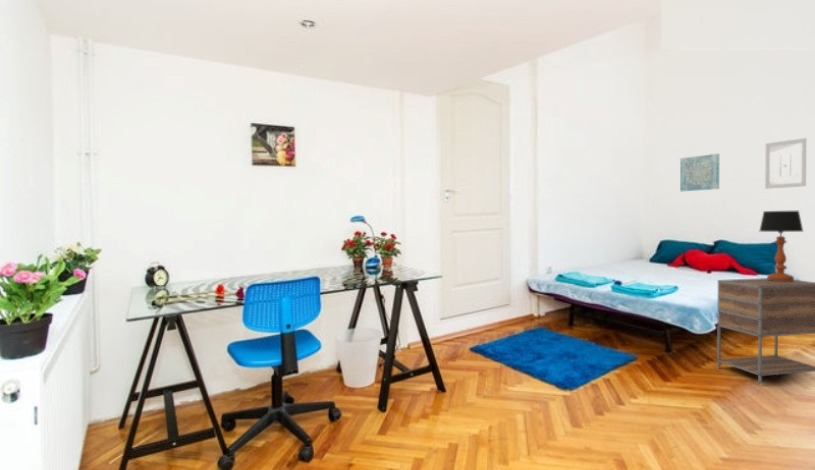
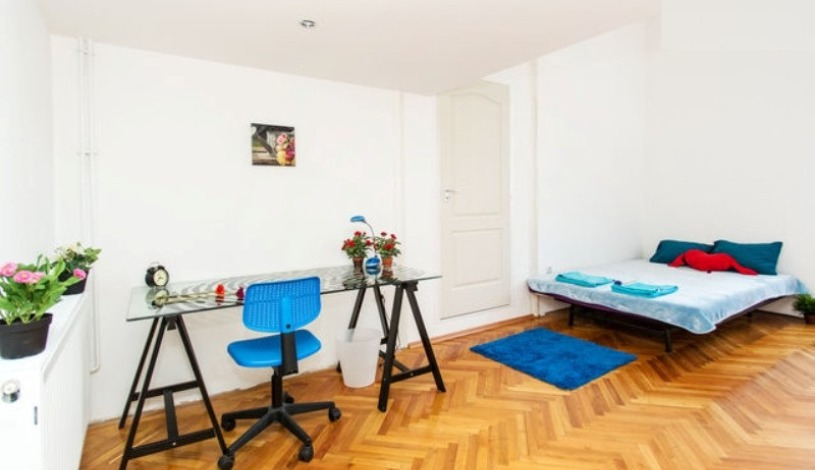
- table lamp [759,210,804,281]
- wall art [679,153,720,192]
- wall art [764,137,807,190]
- nightstand [716,277,815,385]
